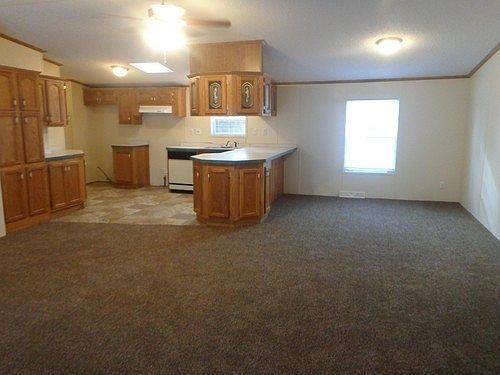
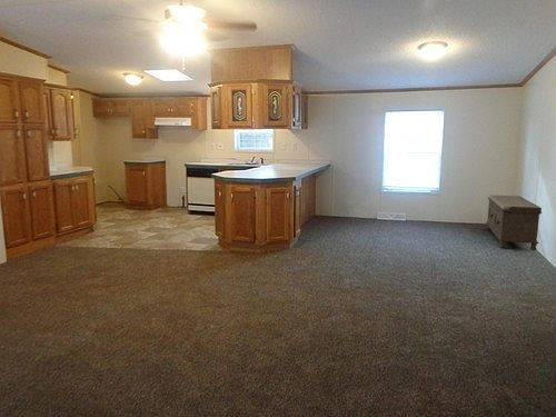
+ bench [485,195,543,251]
